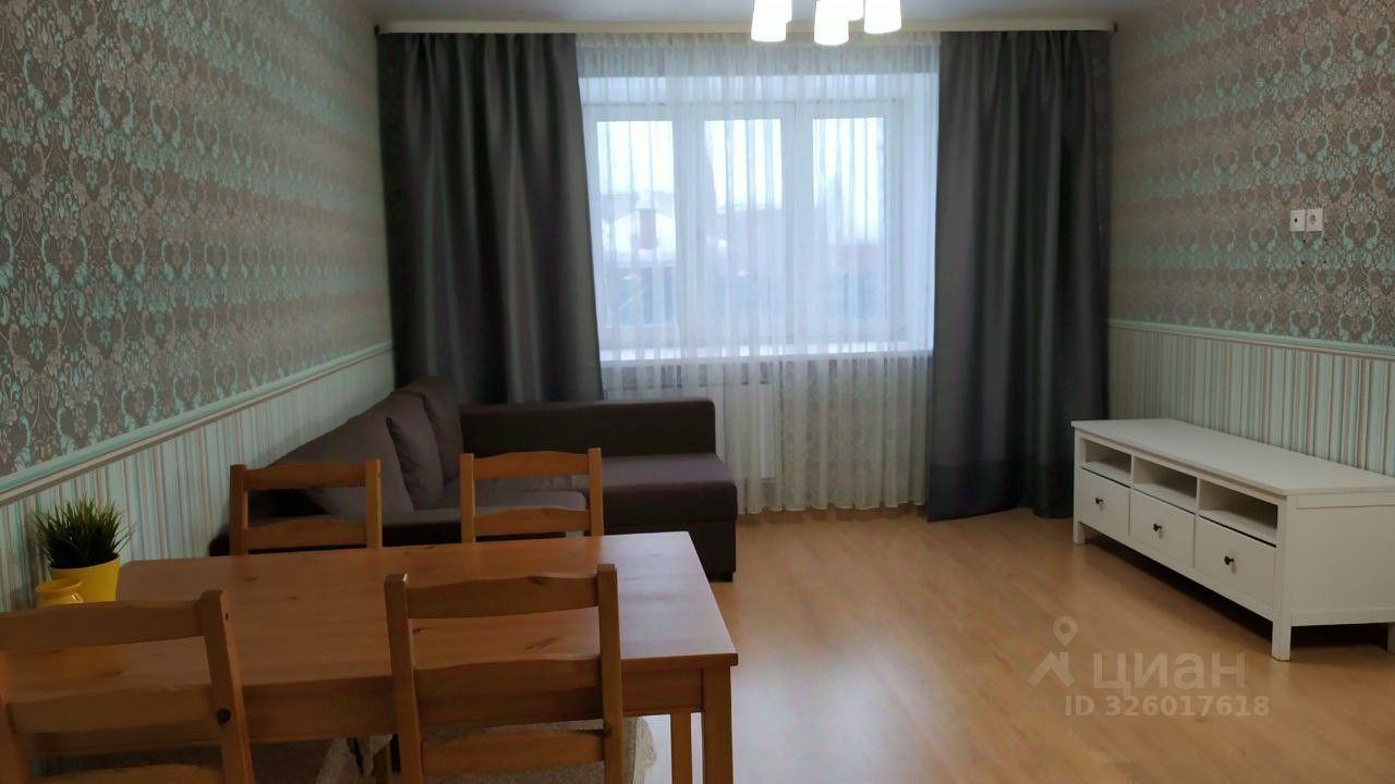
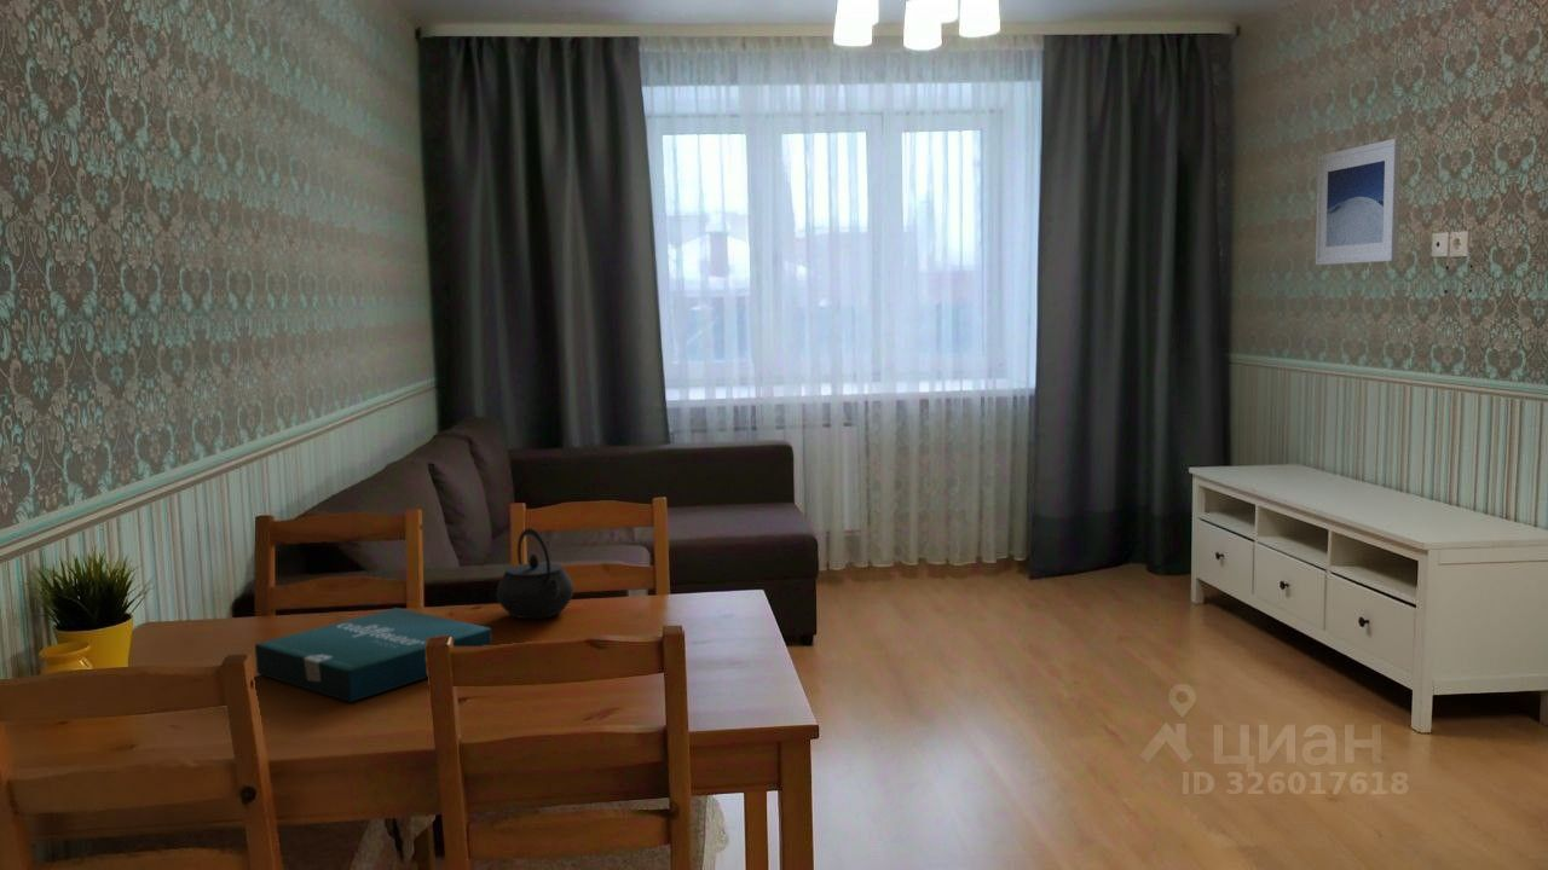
+ kettle [495,527,574,620]
+ pizza box [254,607,493,703]
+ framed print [1315,138,1403,266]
